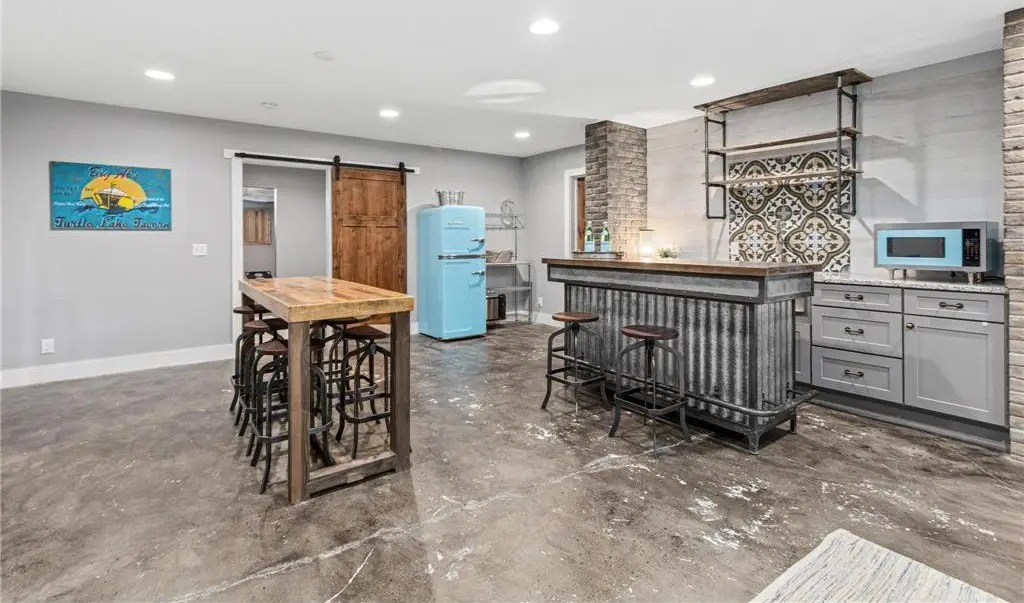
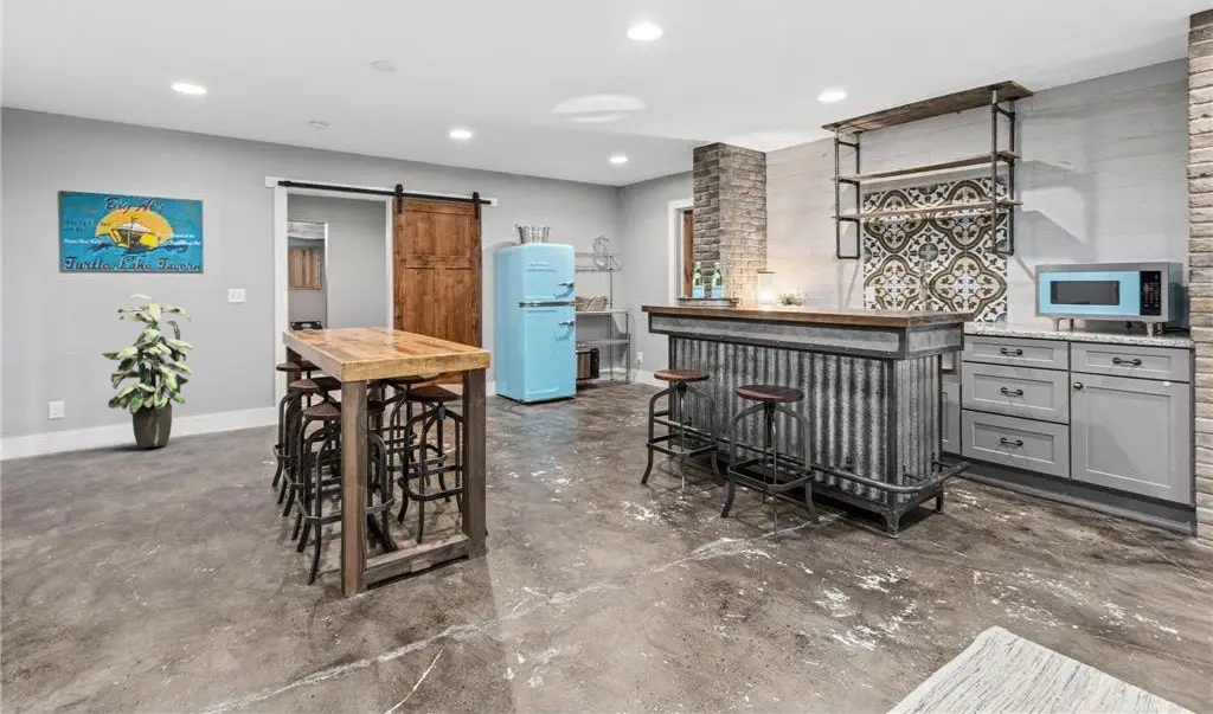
+ indoor plant [100,294,194,449]
